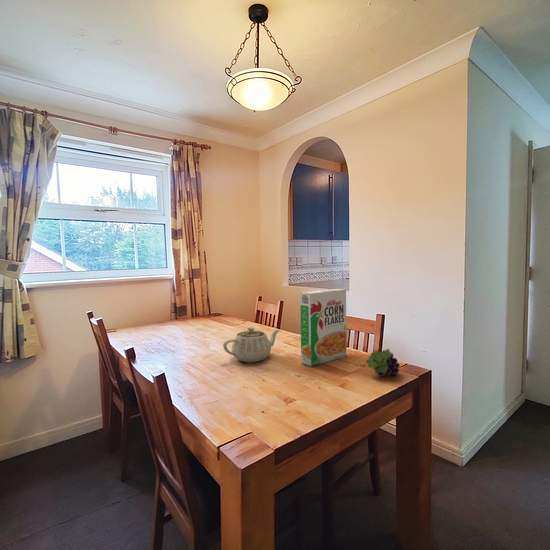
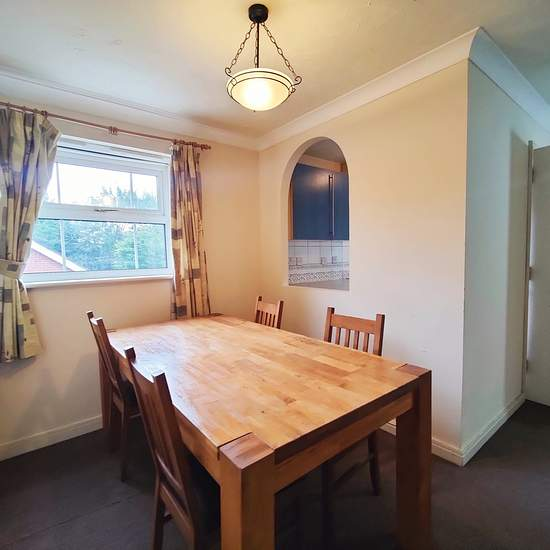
- teapot [222,326,280,363]
- cereal box [299,288,347,367]
- fruit [365,348,401,377]
